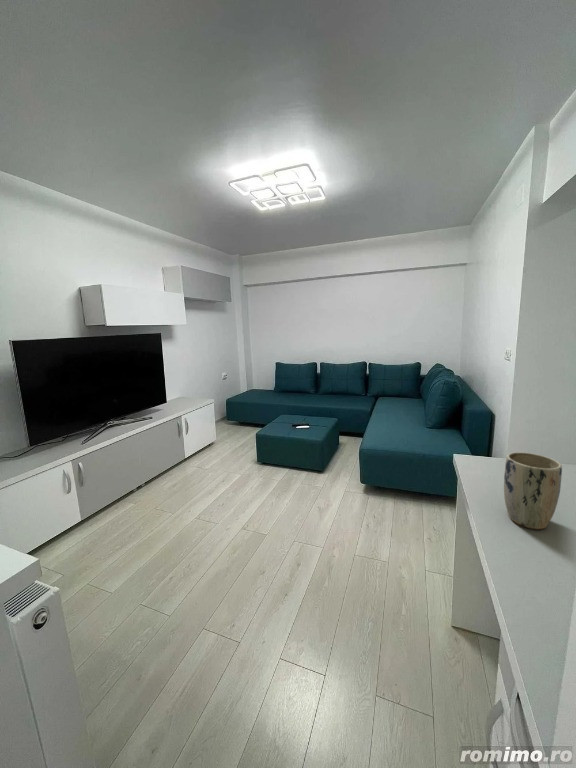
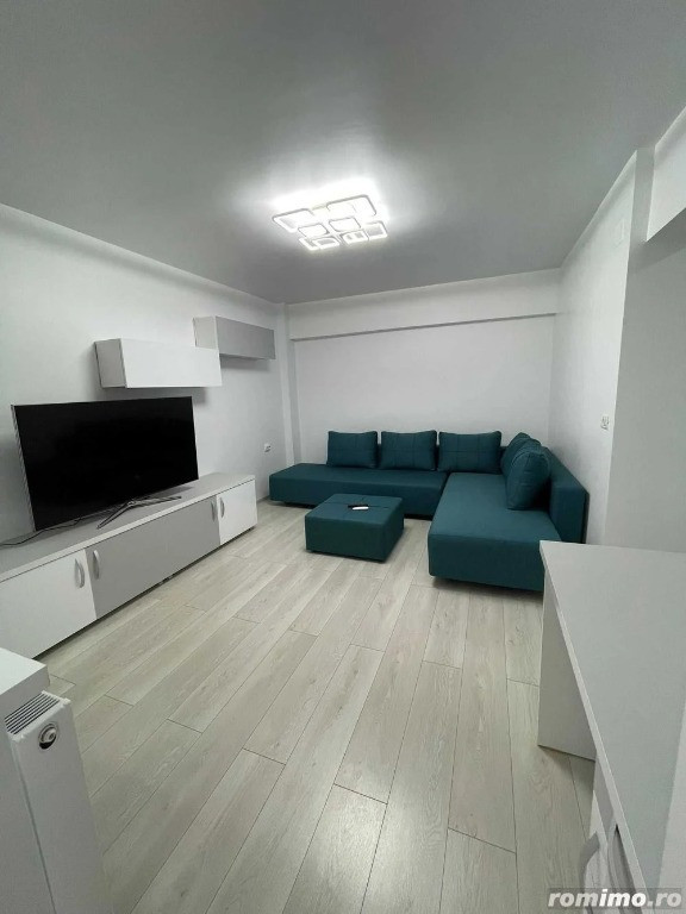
- plant pot [503,451,563,530]
